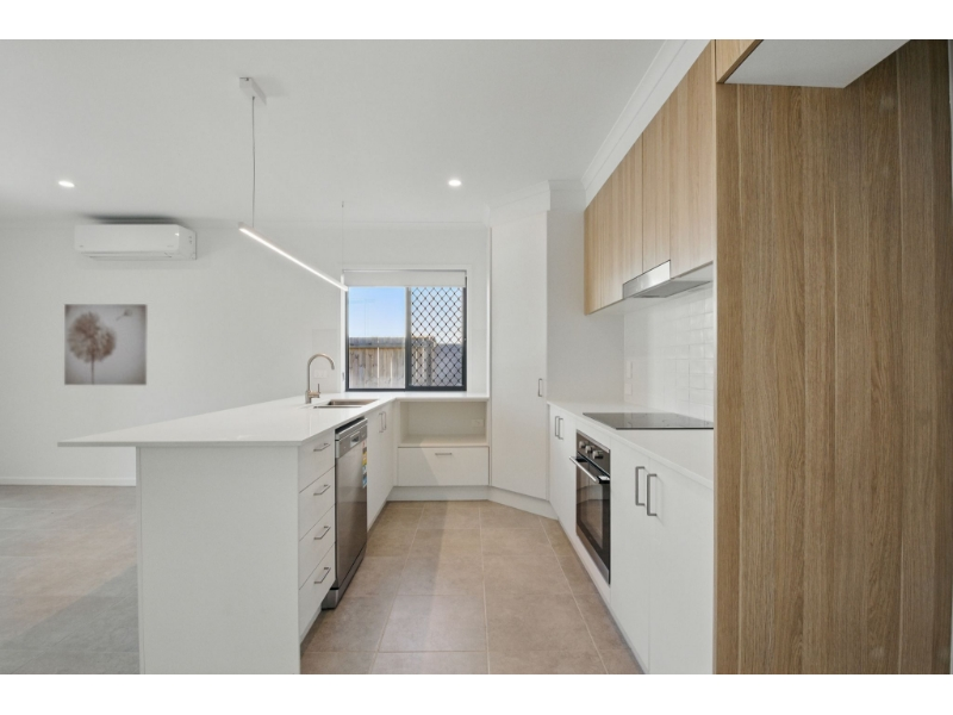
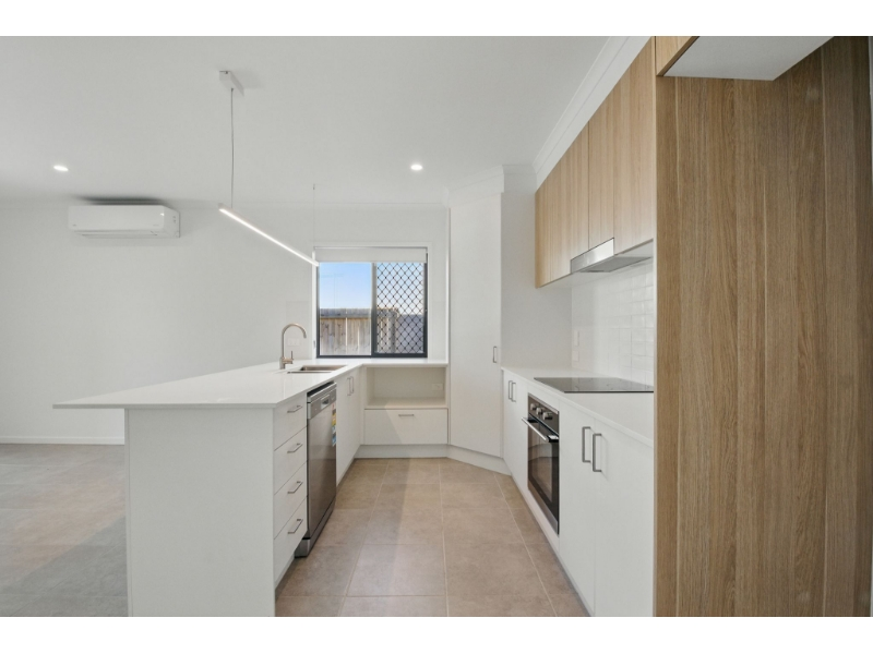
- wall art [63,303,148,386]
